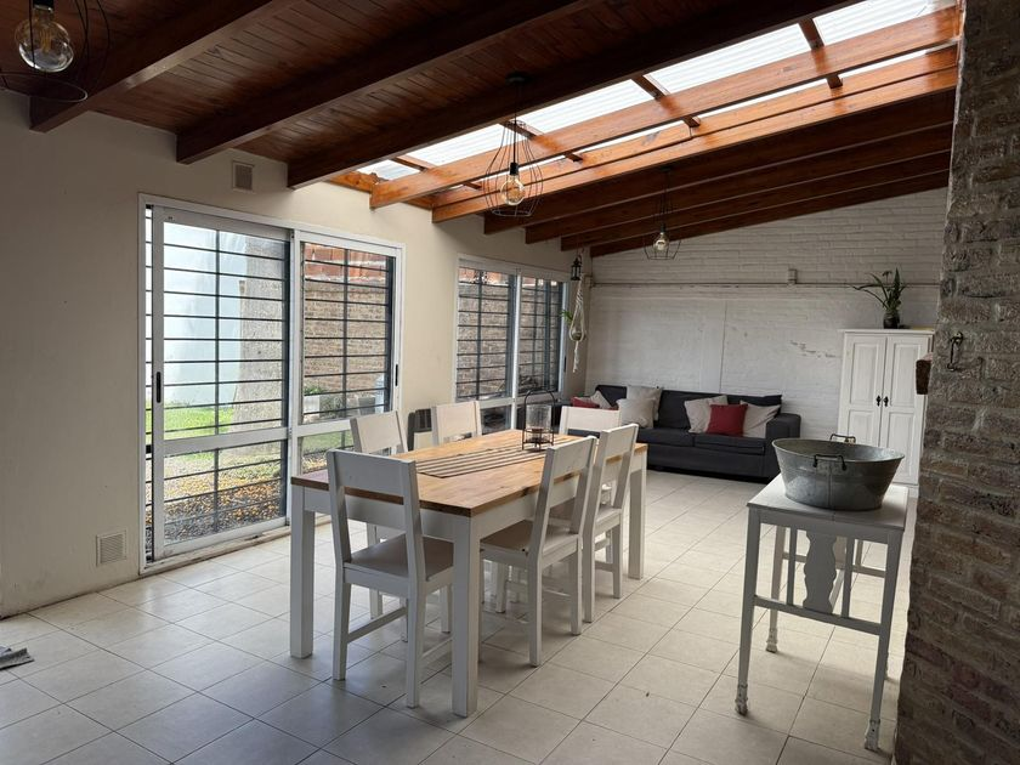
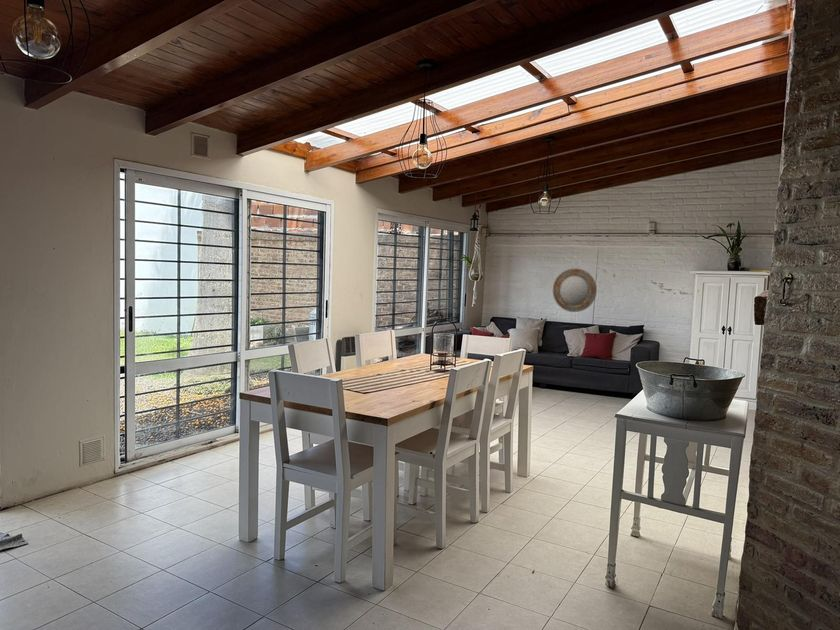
+ home mirror [552,268,598,313]
